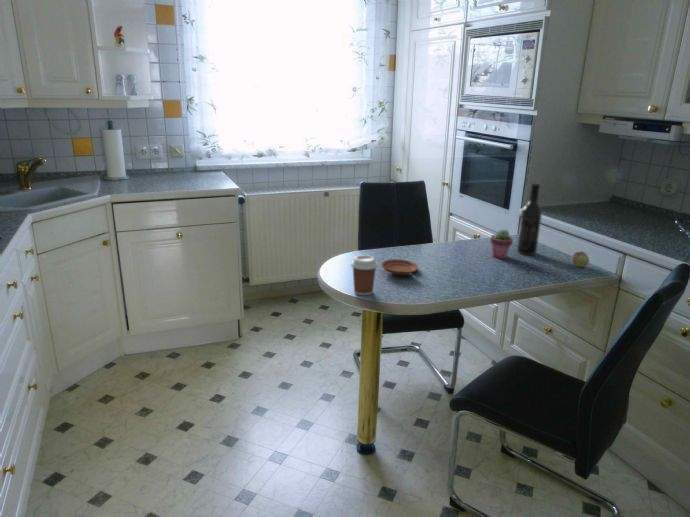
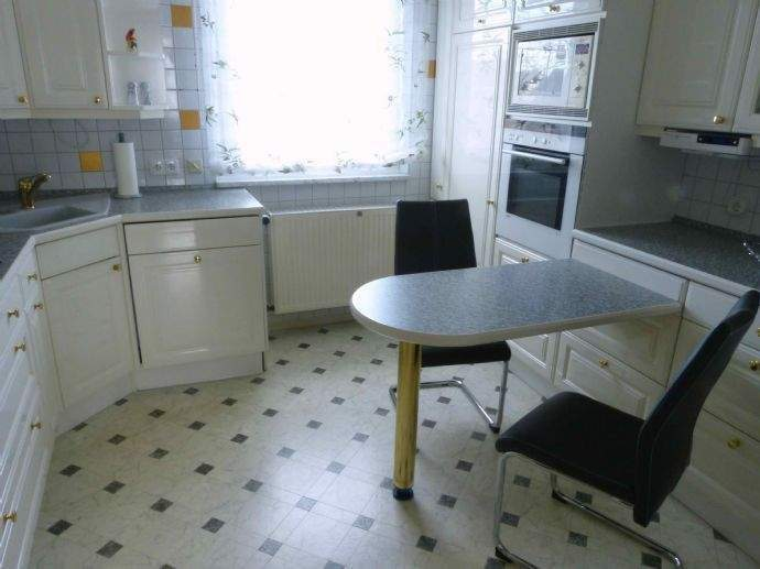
- wine bottle [516,182,543,256]
- plate [381,258,419,276]
- potted succulent [489,228,514,260]
- coffee cup [350,254,379,296]
- apple [572,250,590,268]
